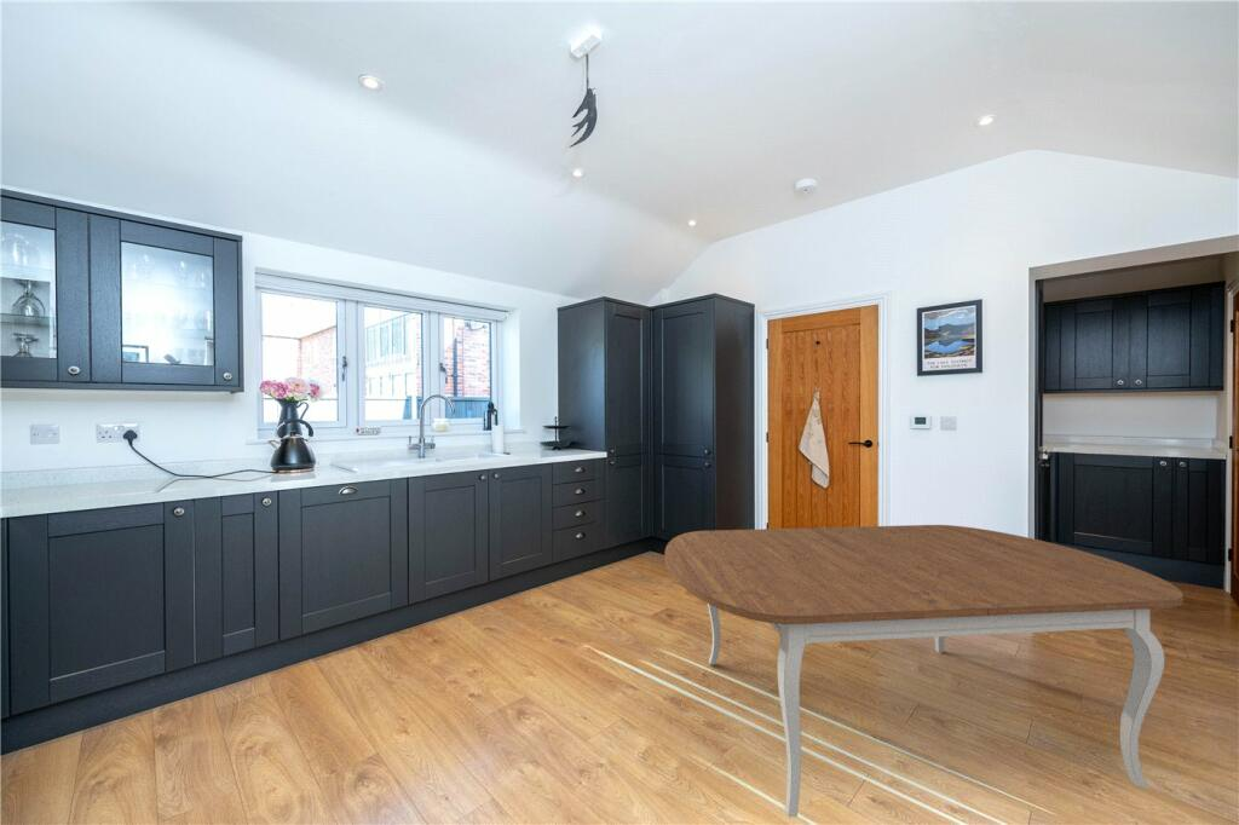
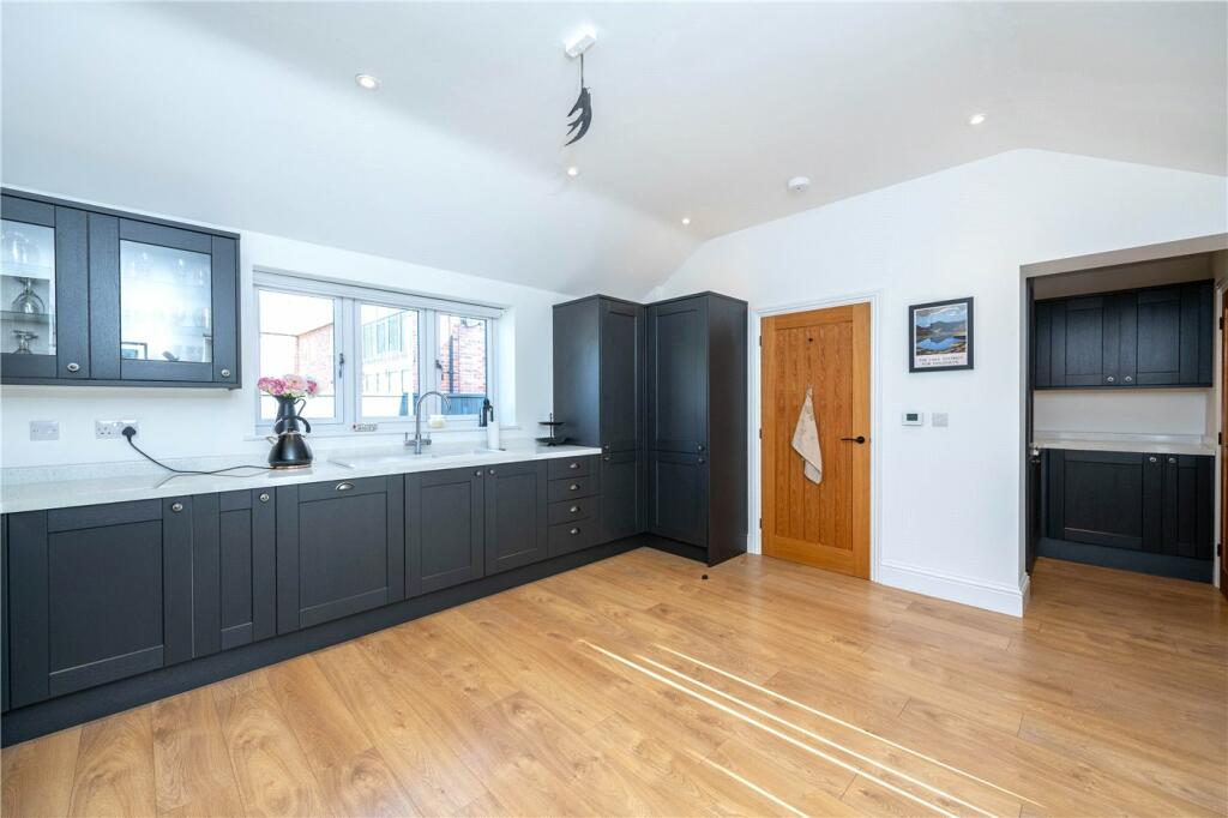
- dining table [664,524,1183,818]
